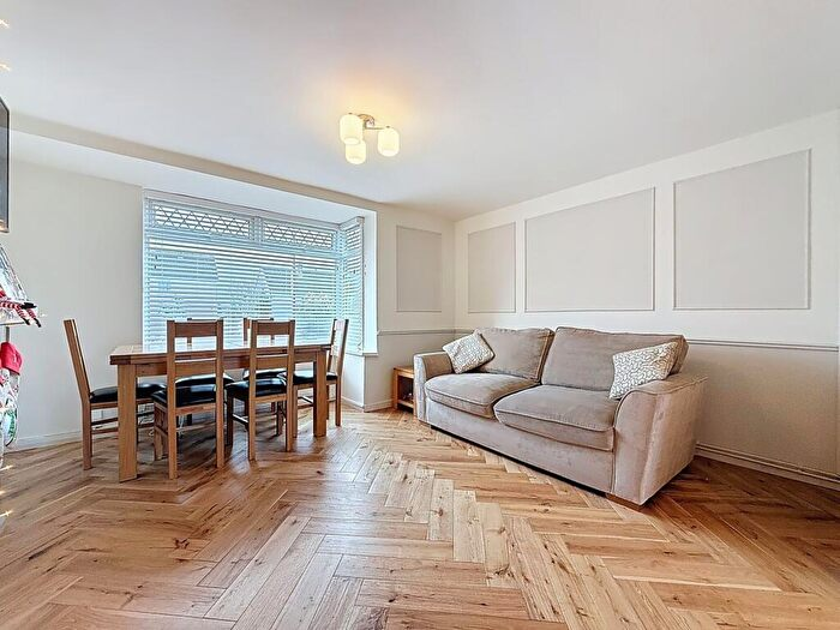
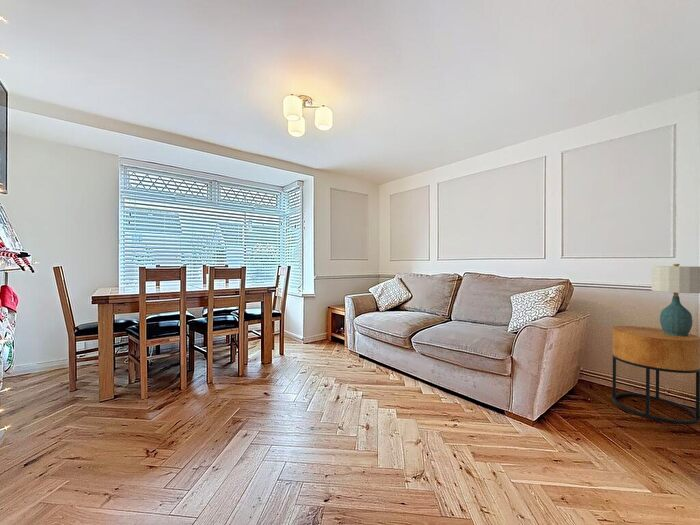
+ table lamp [650,263,700,336]
+ side table [611,325,700,425]
